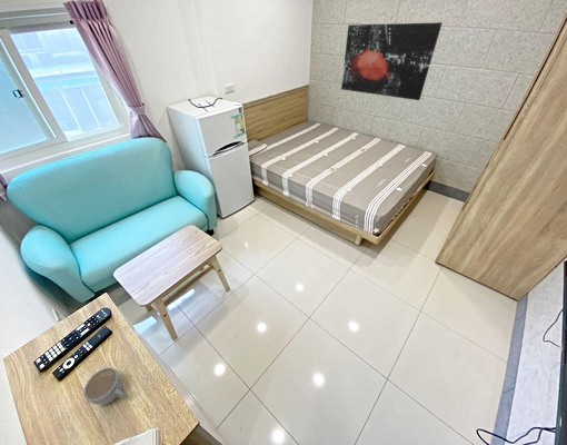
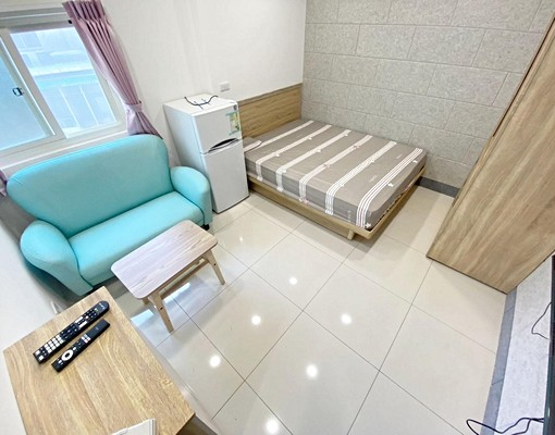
- wall art [340,21,444,101]
- mug [82,366,129,406]
